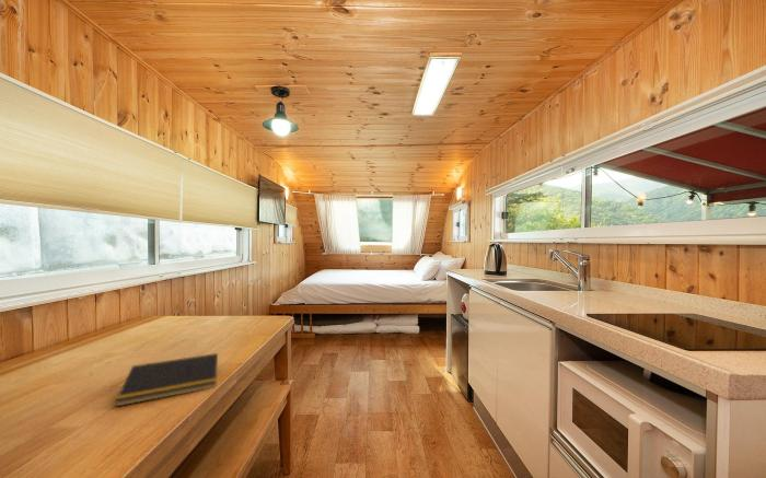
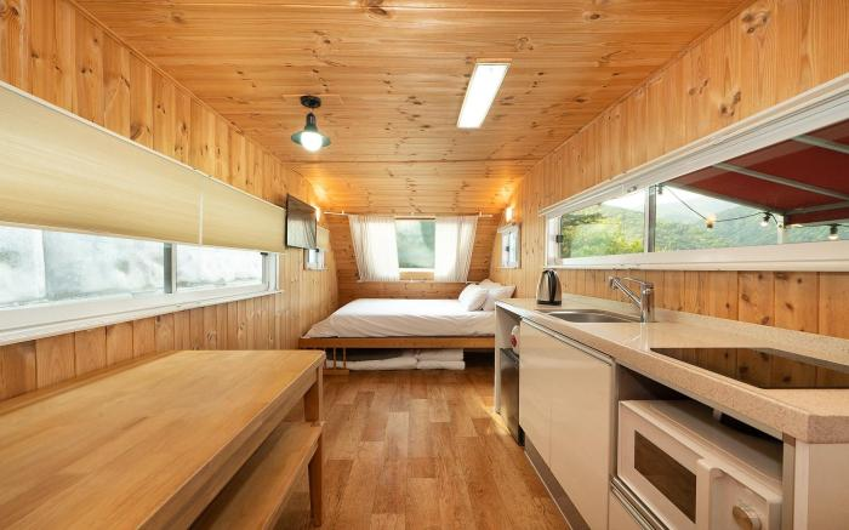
- notepad [114,352,219,408]
